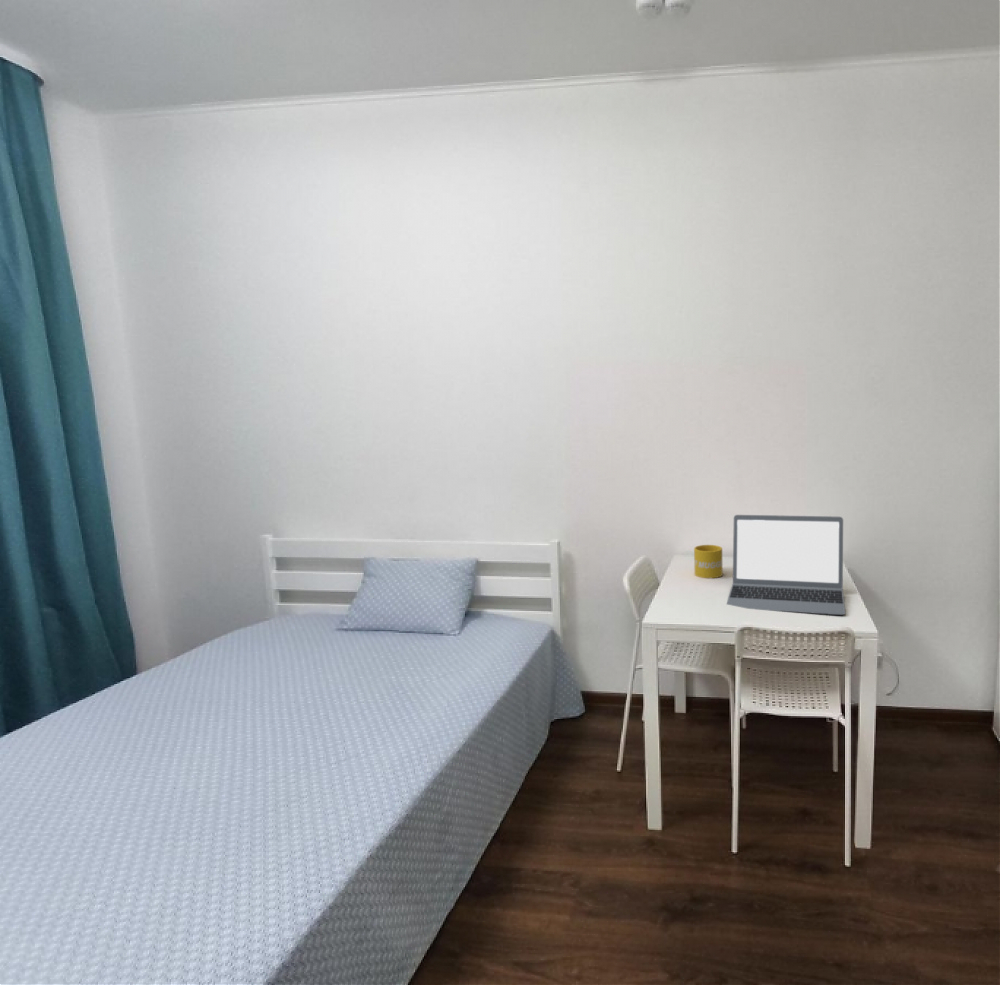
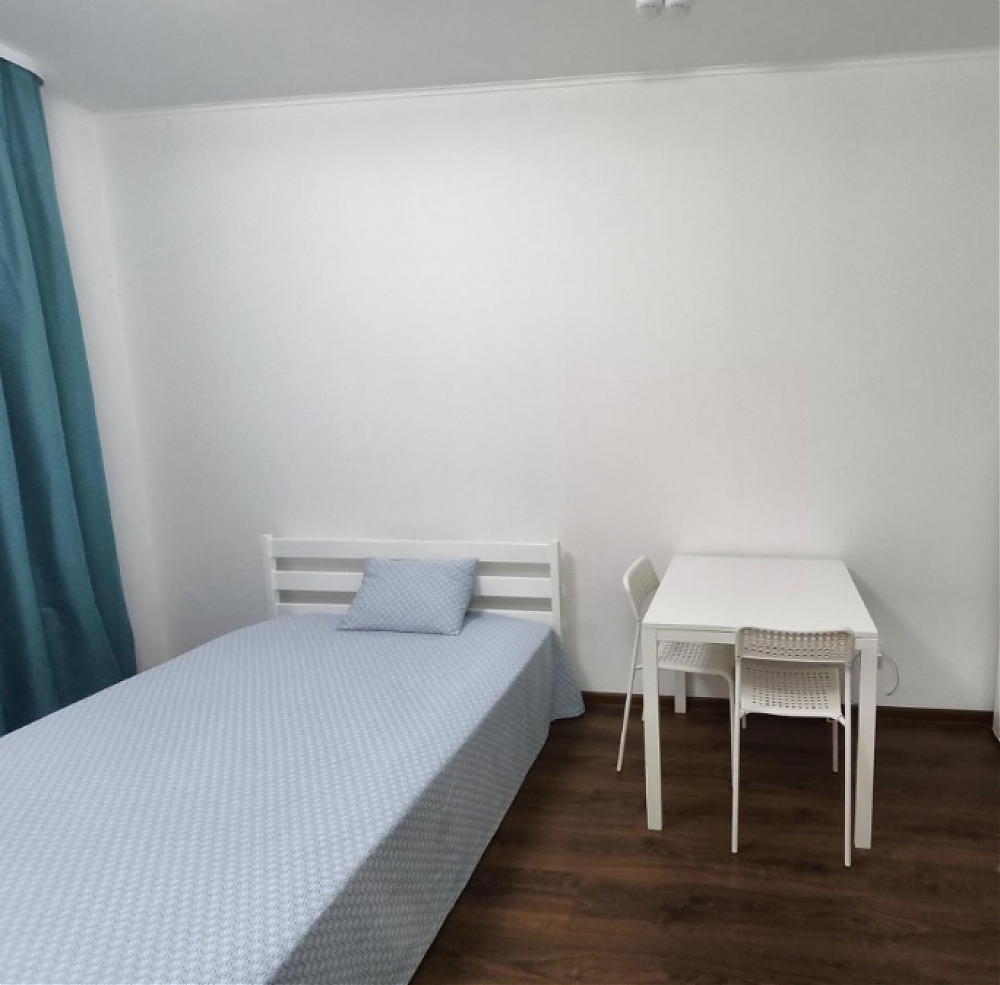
- mug [693,544,724,579]
- laptop [726,514,846,616]
